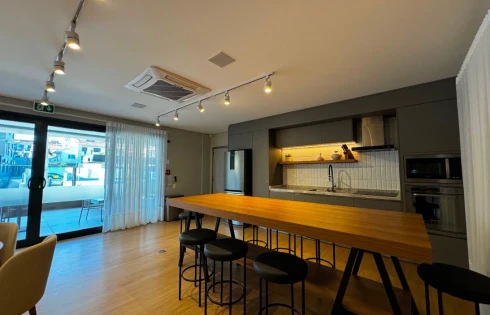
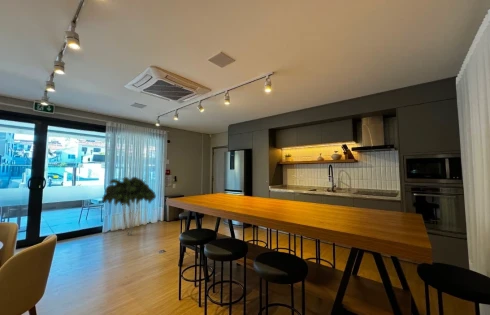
+ indoor plant [101,176,157,237]
